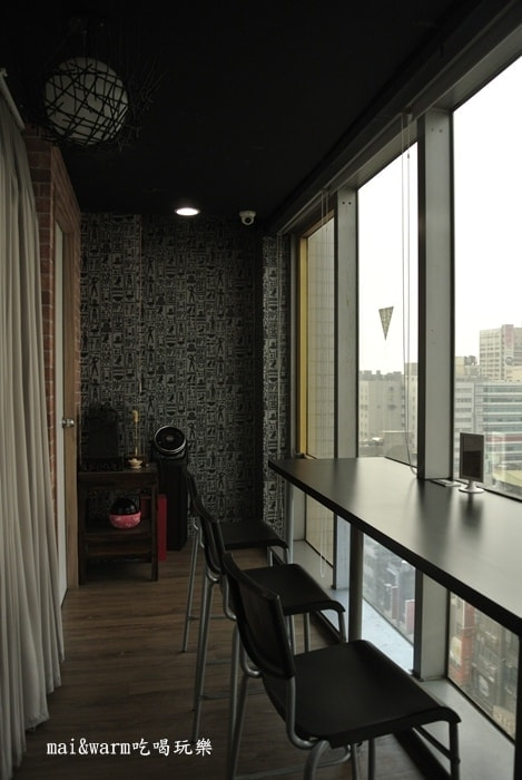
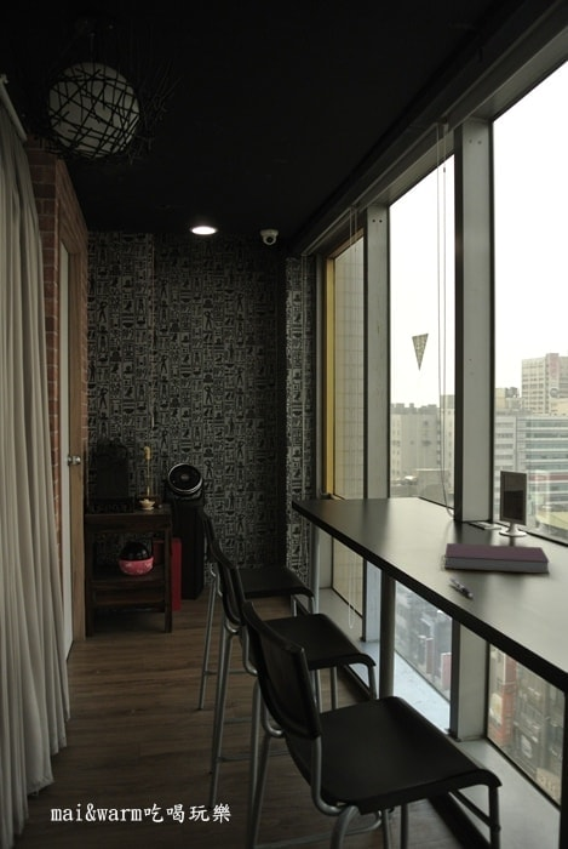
+ pen [449,576,475,599]
+ notebook [443,542,551,575]
